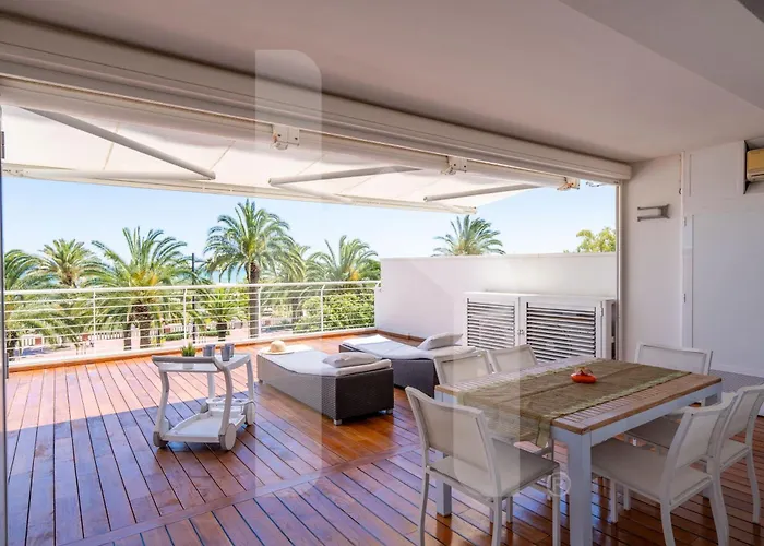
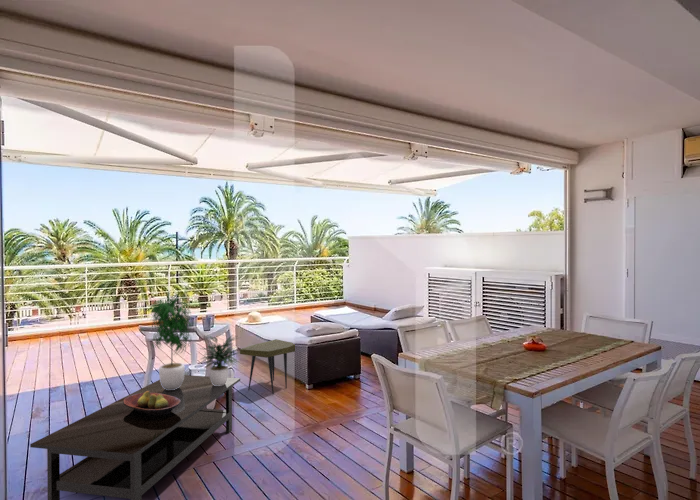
+ side table [239,338,296,395]
+ fruit bowl [123,391,181,416]
+ coffee table [29,374,241,500]
+ potted plant [148,289,241,390]
